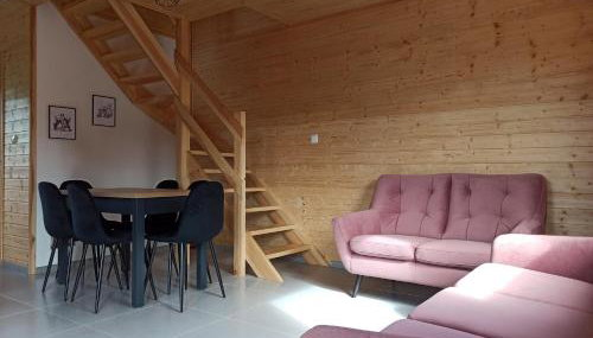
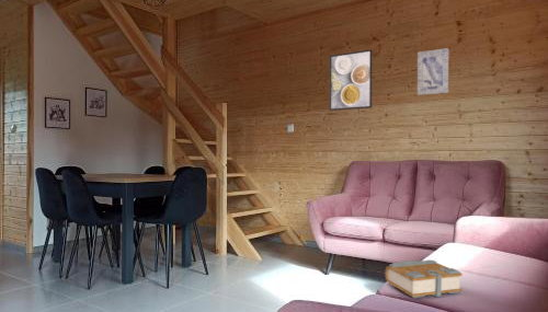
+ book [384,259,464,299]
+ wall art [416,47,450,96]
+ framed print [329,48,373,112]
